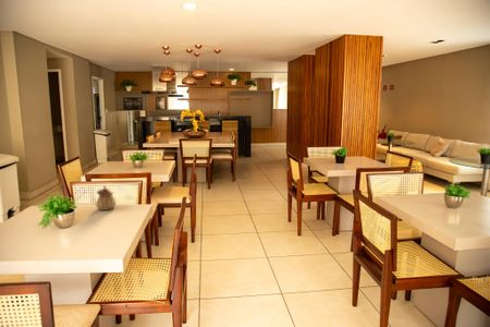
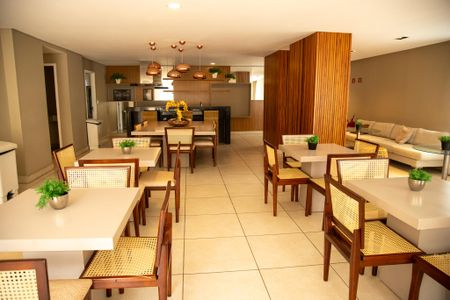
- teapot [95,185,118,211]
